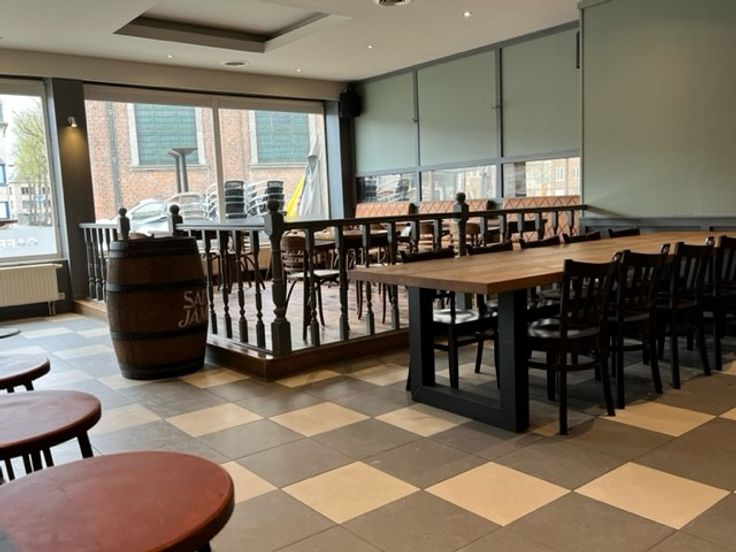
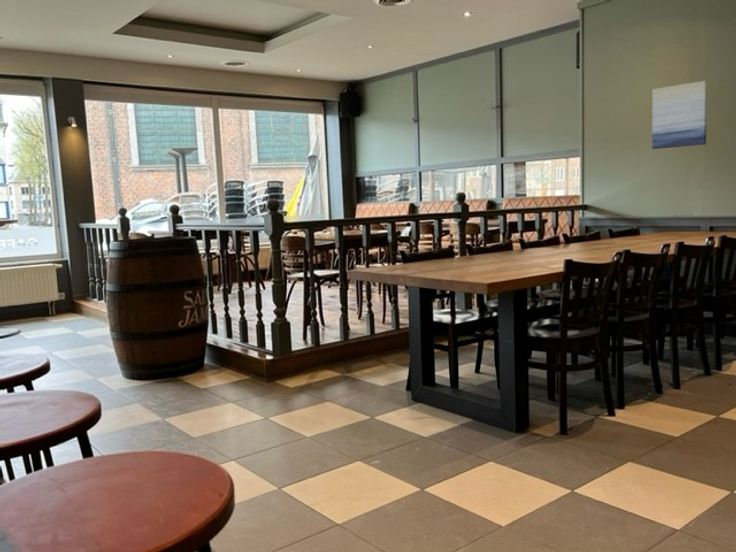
+ wall art [651,80,708,150]
